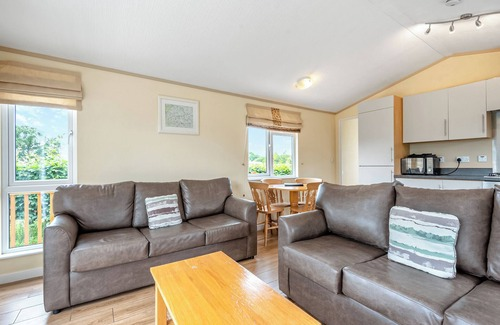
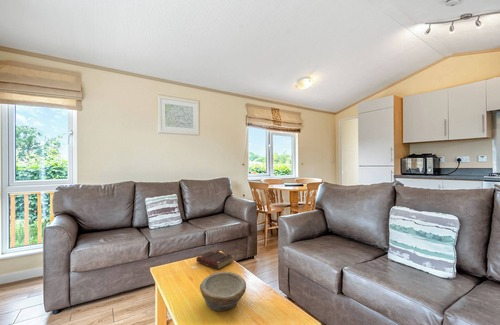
+ book [195,249,235,270]
+ bowl [199,271,247,312]
